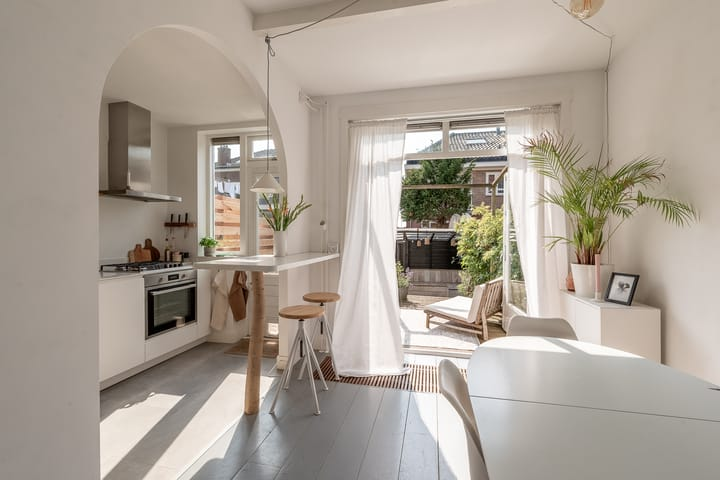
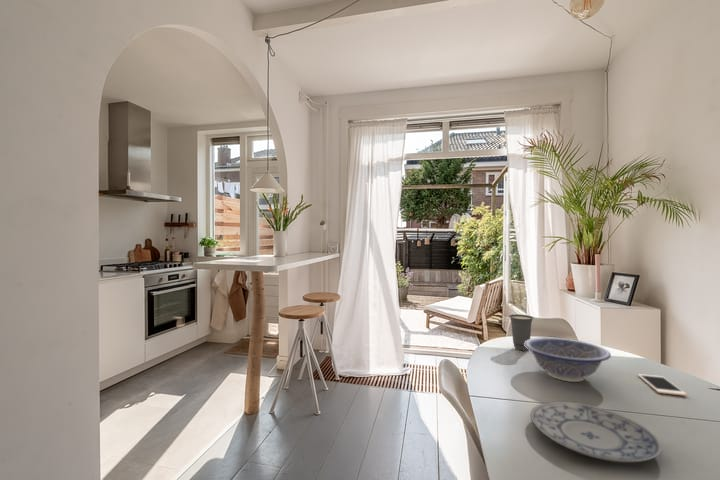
+ cup [508,313,535,352]
+ plate [530,401,663,463]
+ cell phone [637,373,688,397]
+ decorative bowl [524,336,612,383]
